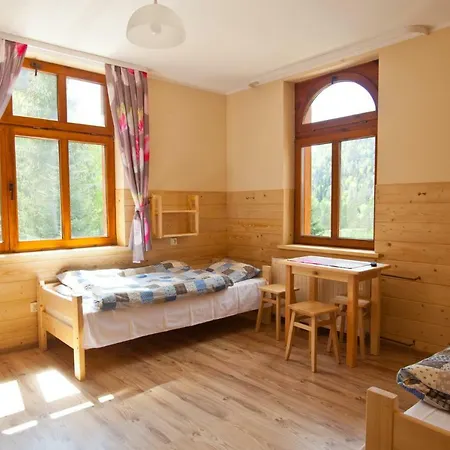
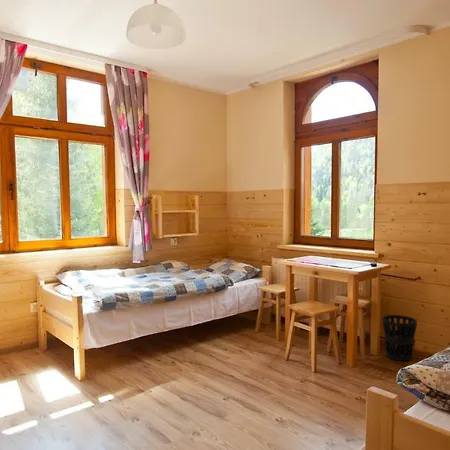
+ wastebasket [381,314,418,362]
